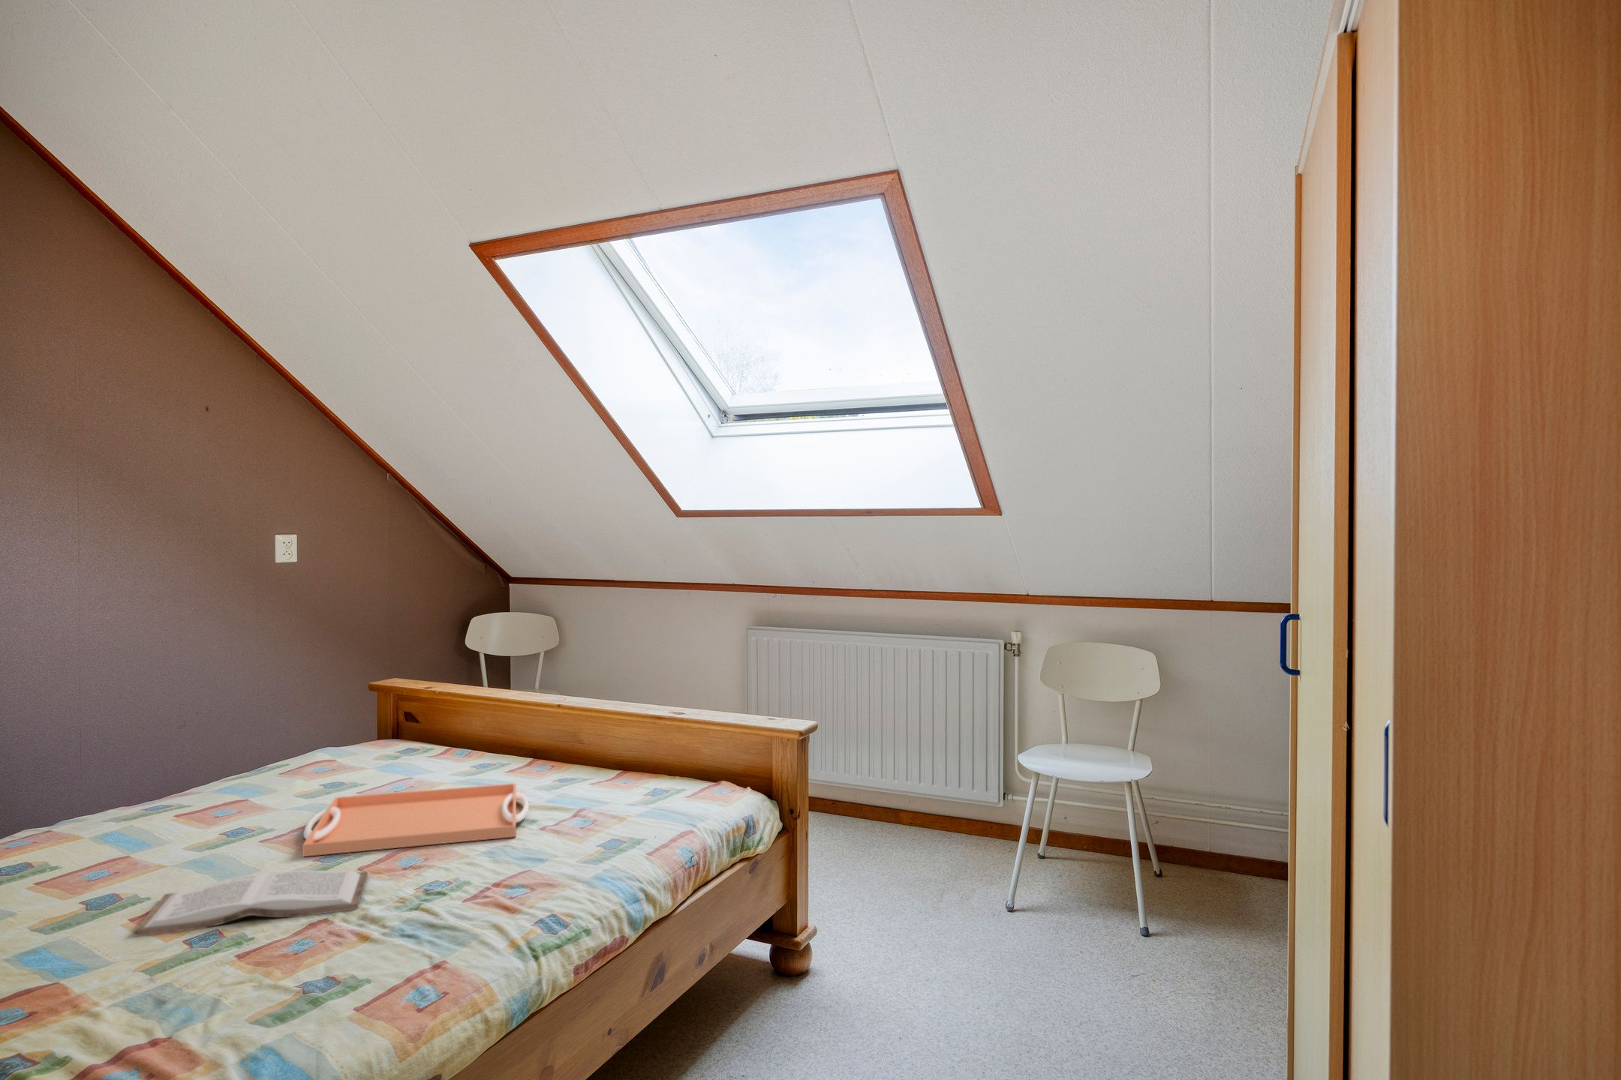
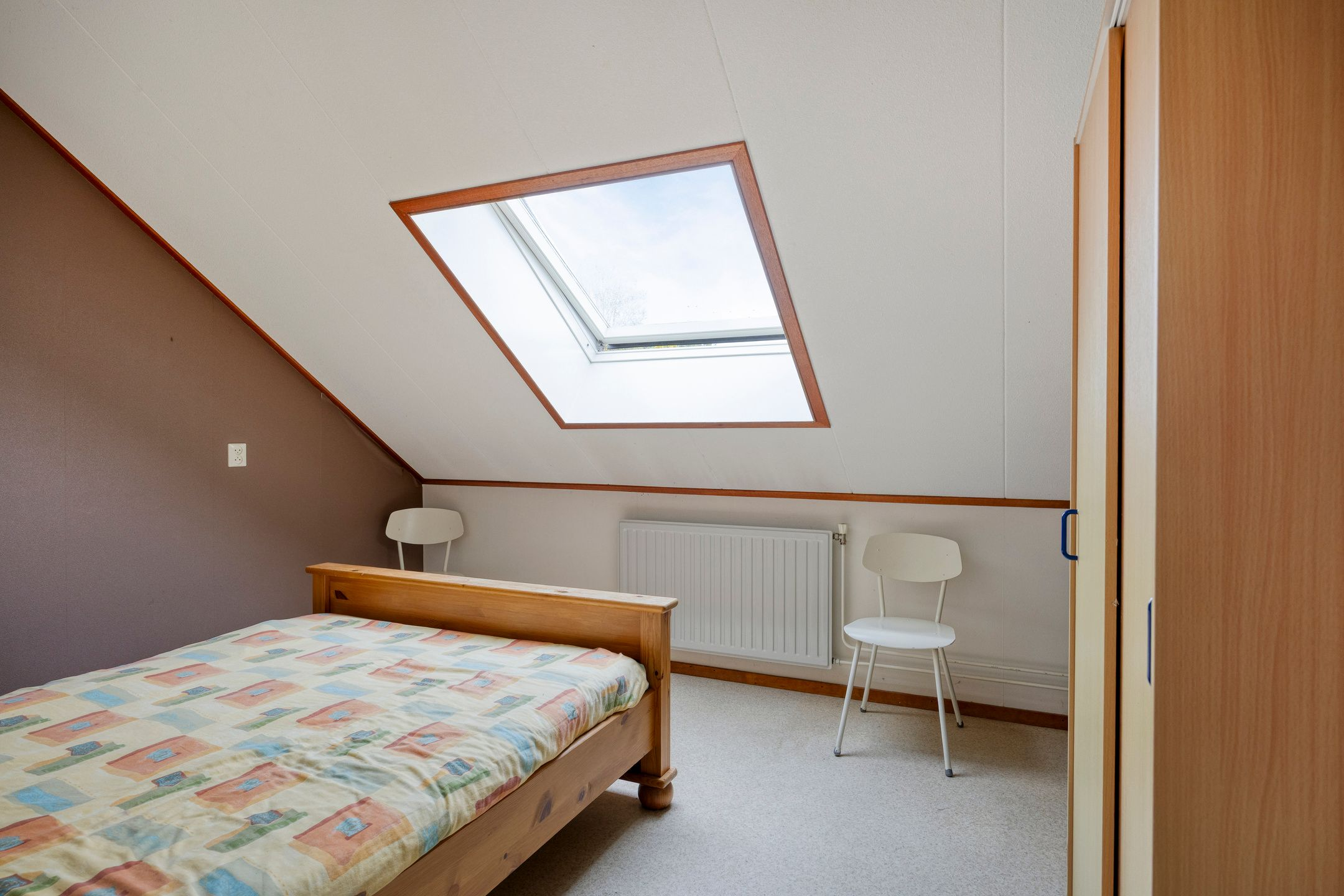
- serving tray [302,782,529,857]
- book [133,869,369,938]
